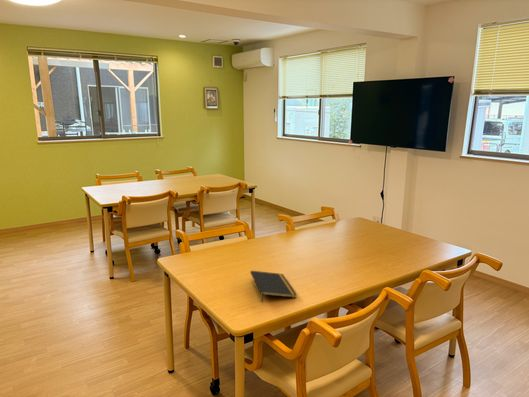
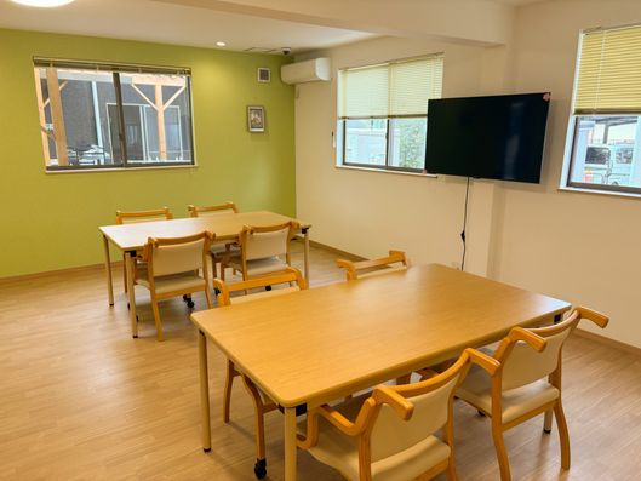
- notepad [249,270,298,302]
